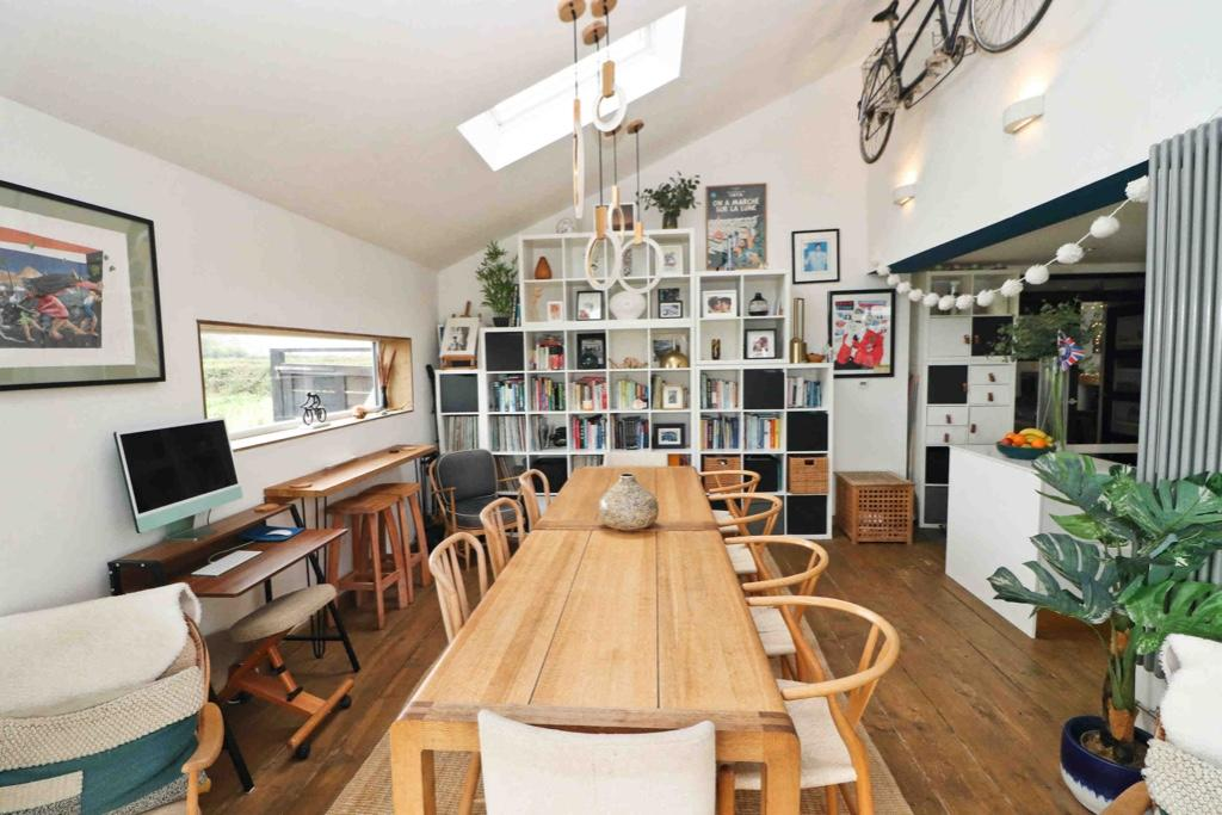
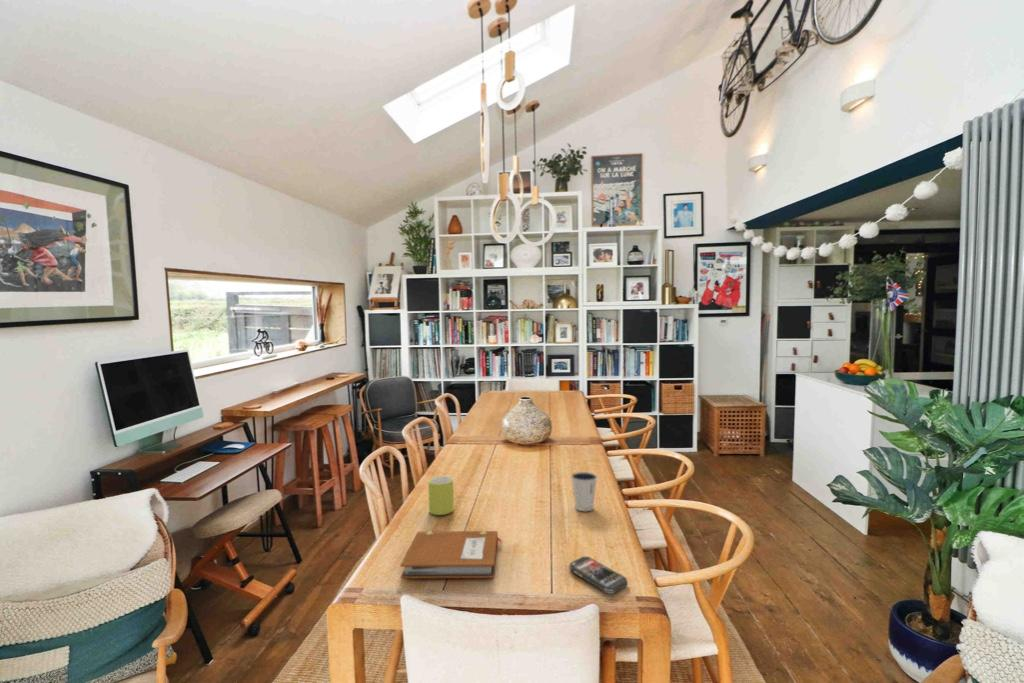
+ smartphone [568,556,629,595]
+ notebook [399,530,503,579]
+ dixie cup [570,471,598,512]
+ mug [427,475,455,516]
